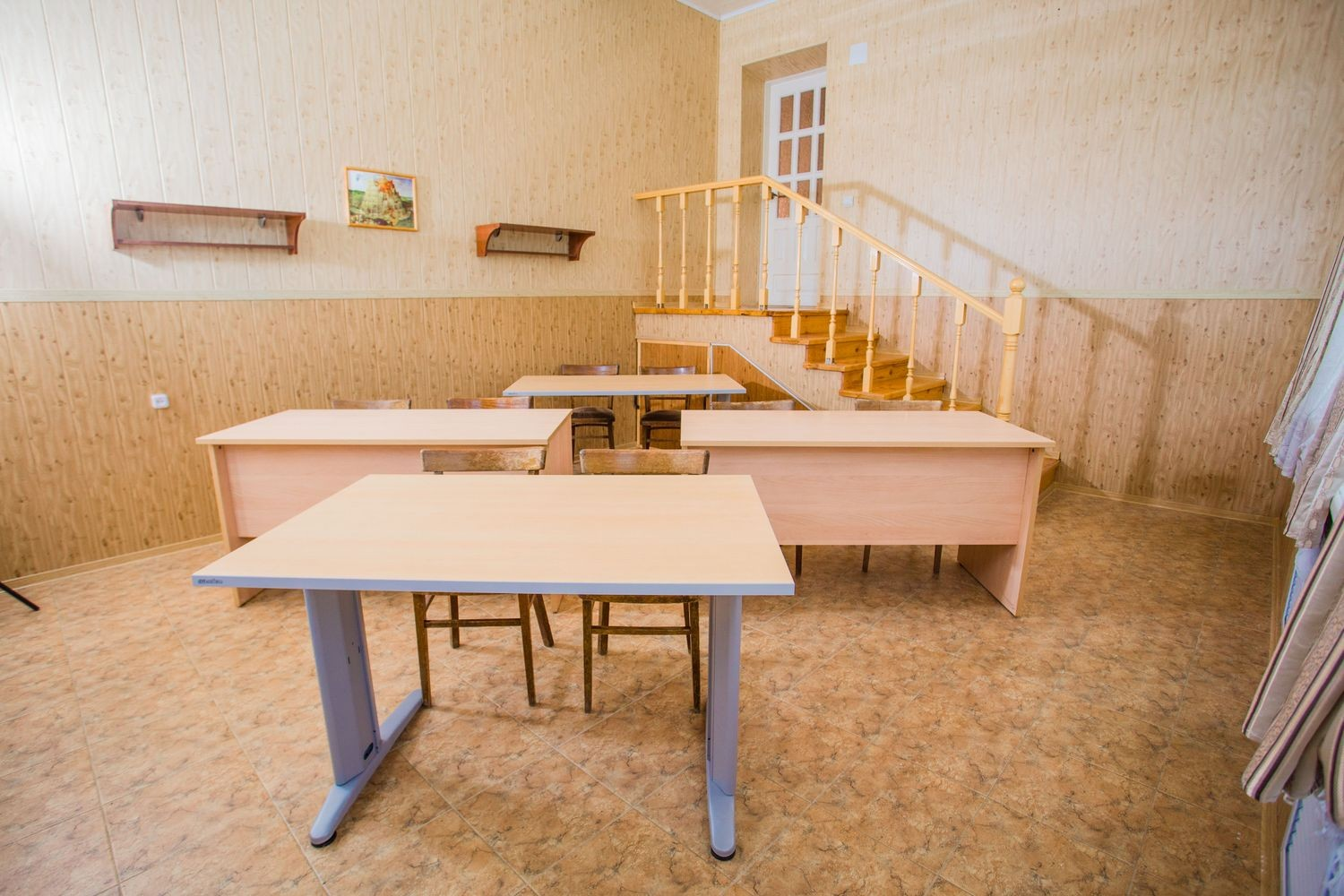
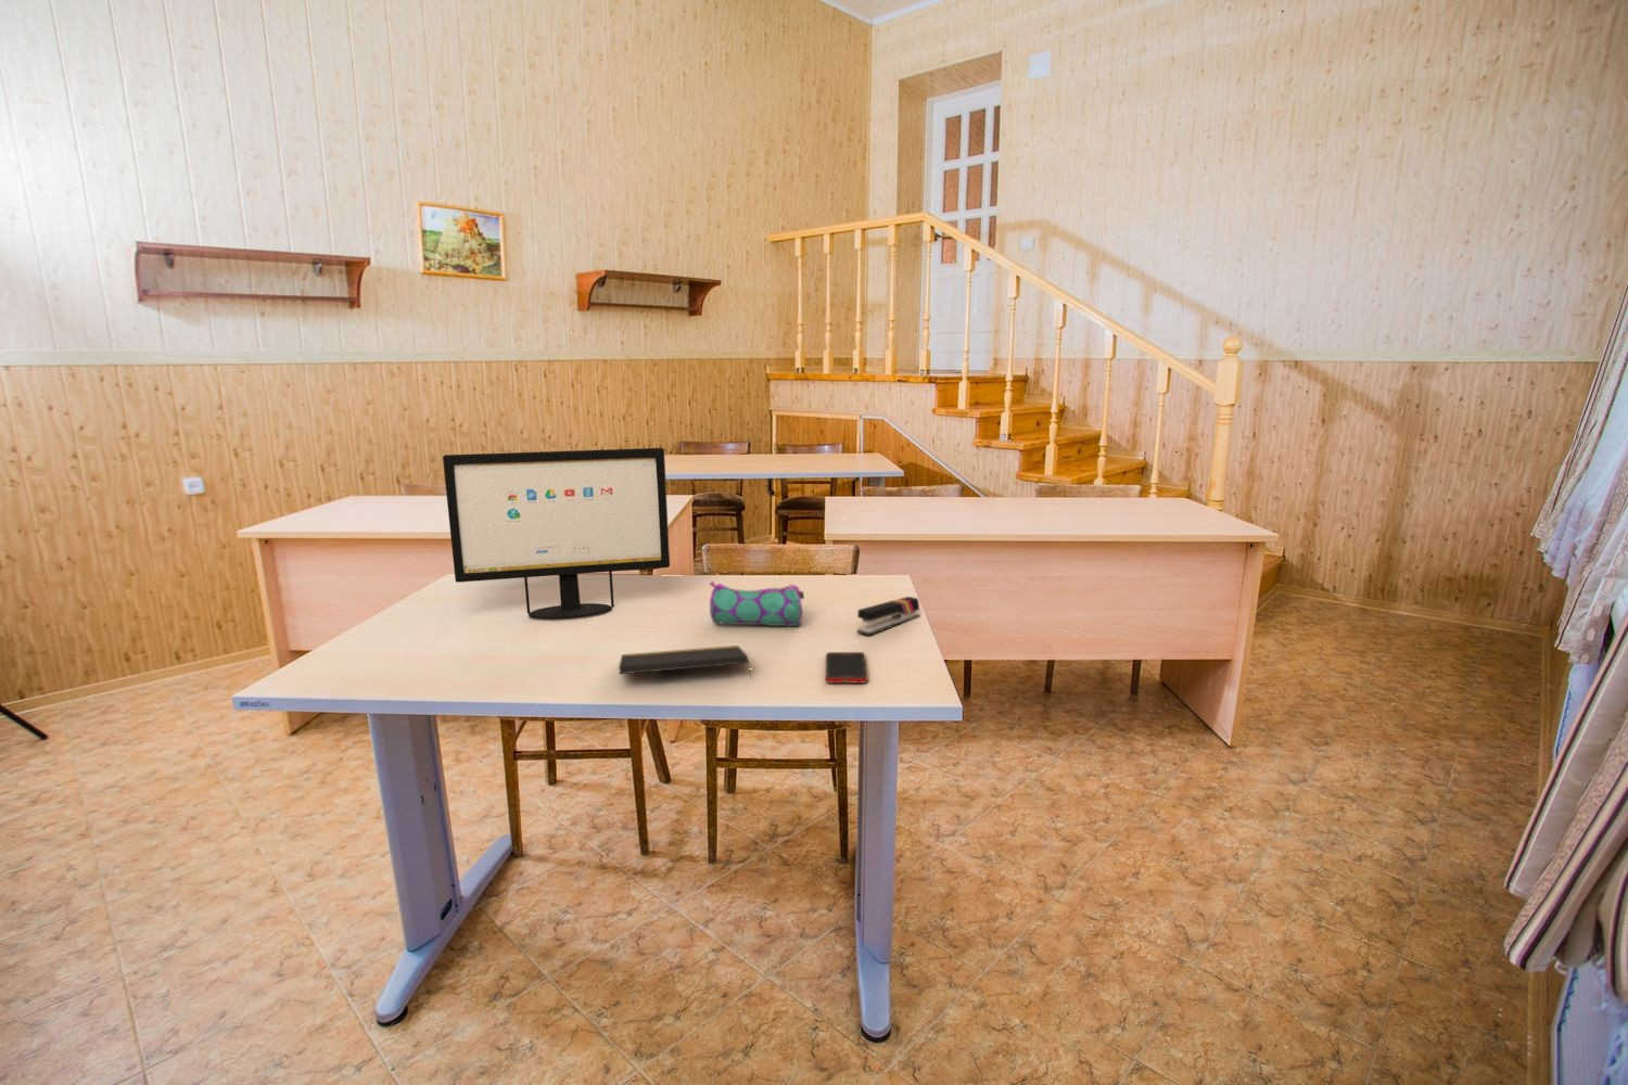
+ stapler [856,596,922,637]
+ pencil case [707,580,806,627]
+ notepad [618,644,753,681]
+ cell phone [825,651,870,684]
+ computer monitor [442,447,671,621]
